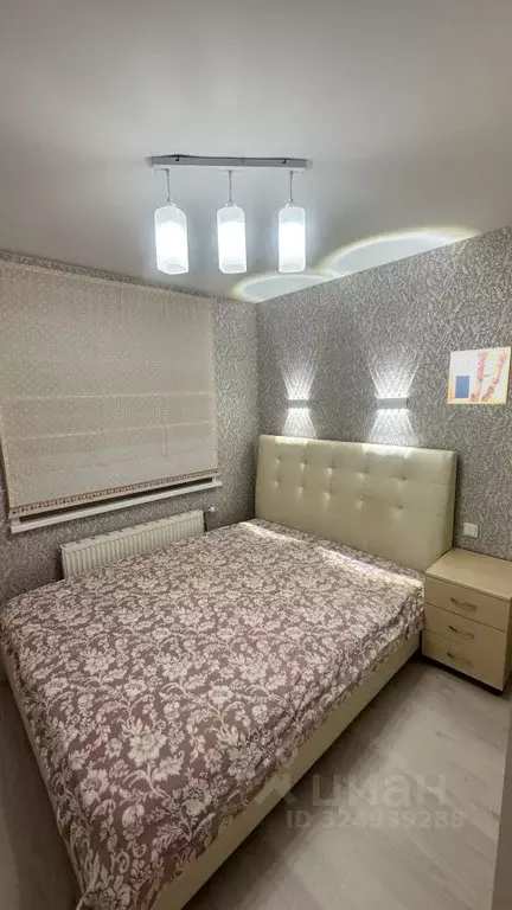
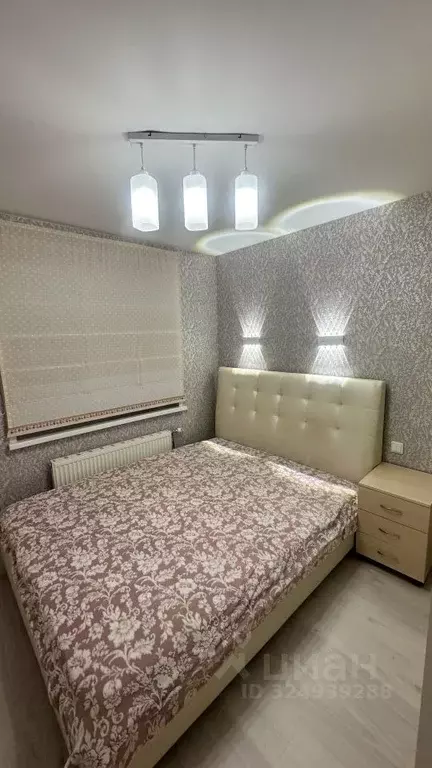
- wall art [447,346,512,405]
